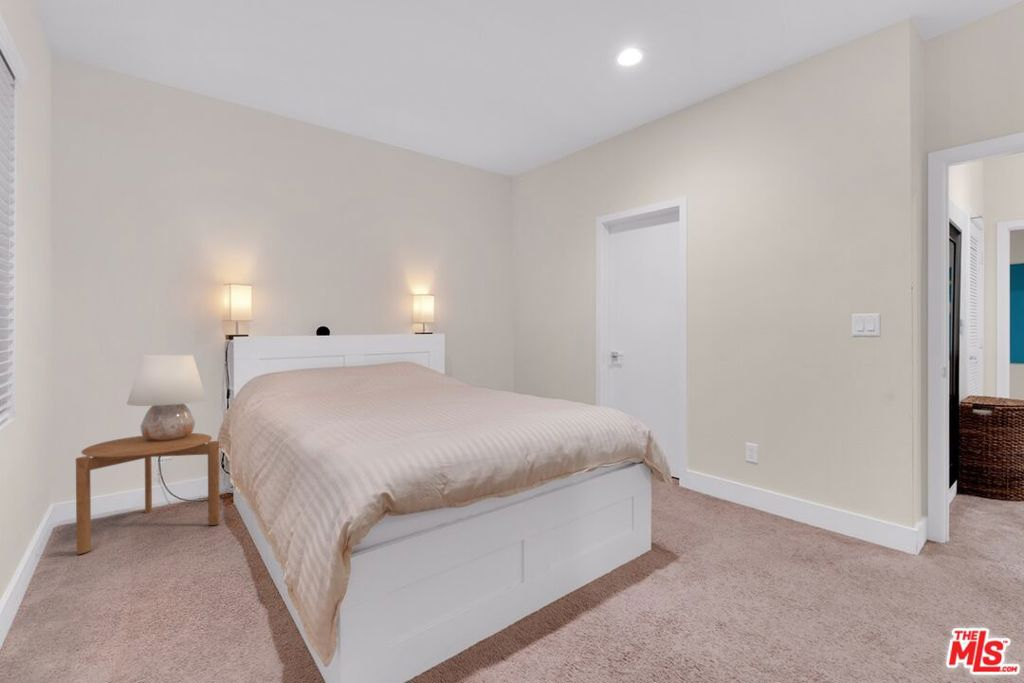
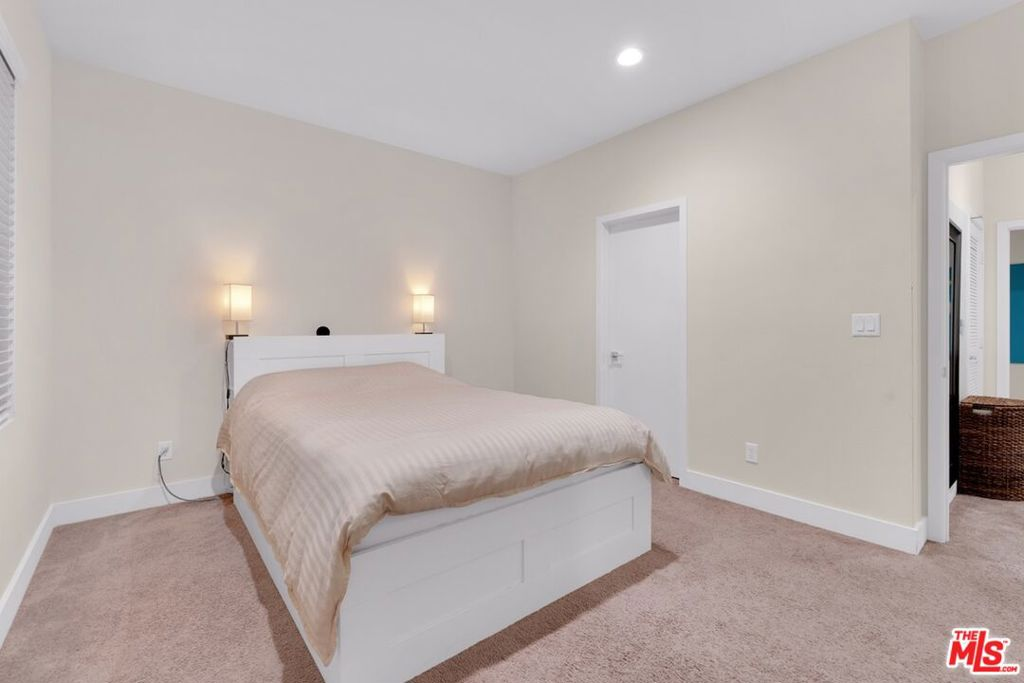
- side table [75,432,221,555]
- table lamp [126,354,208,441]
